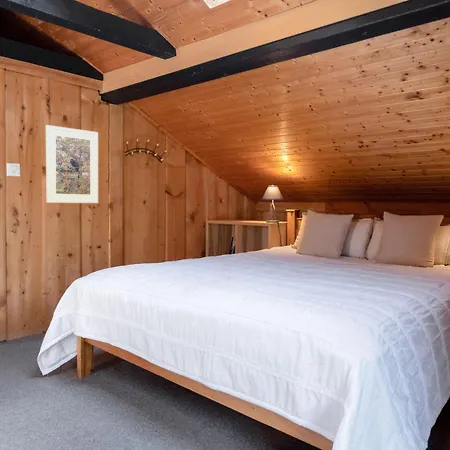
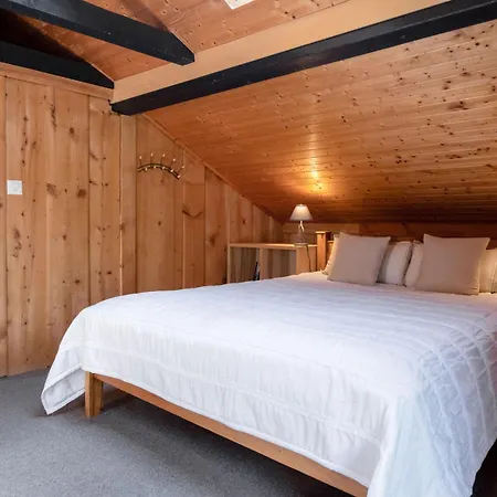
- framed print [45,124,99,204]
